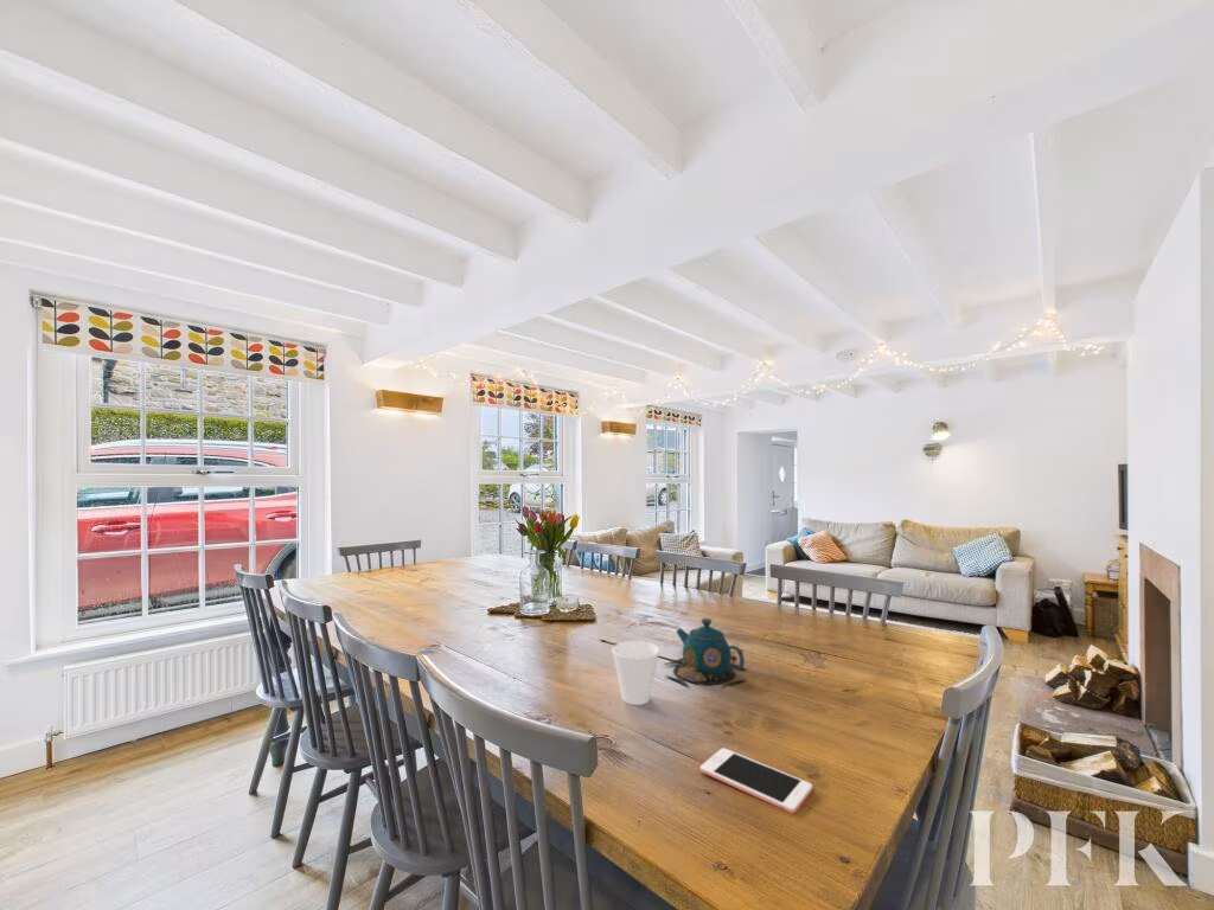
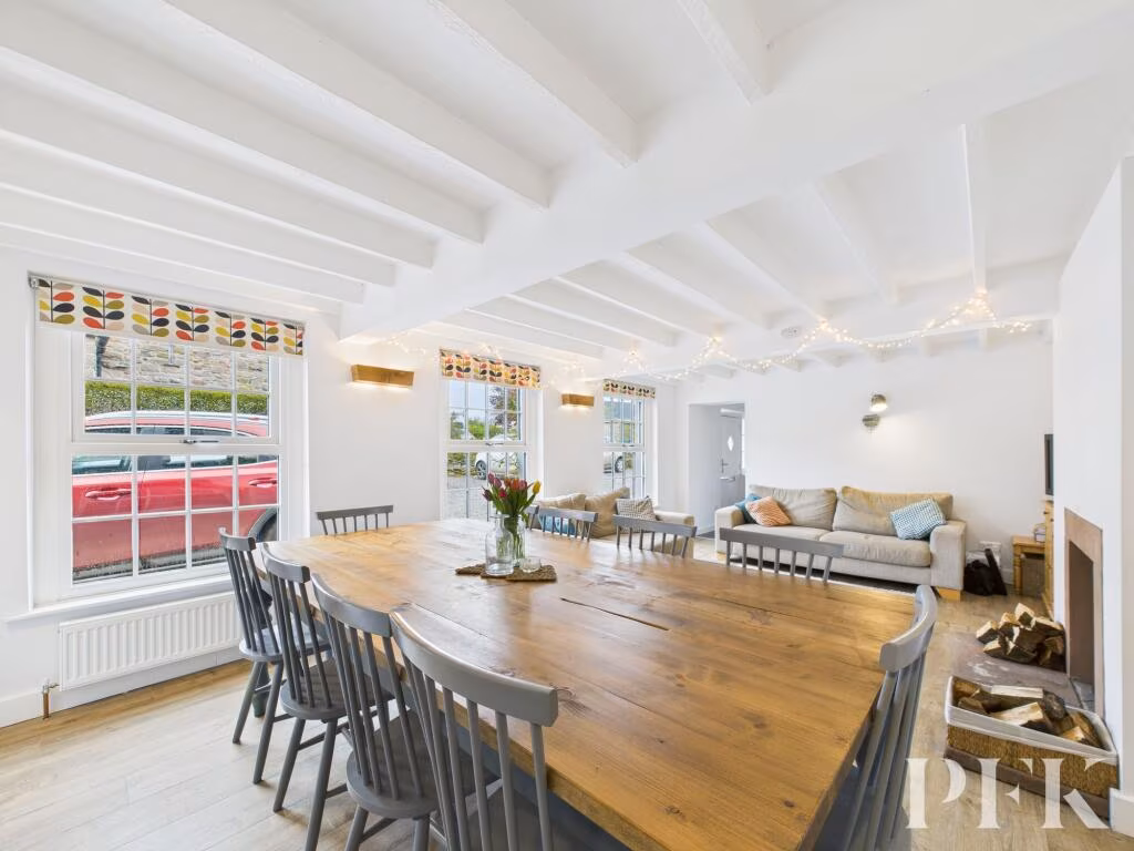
- cell phone [699,746,813,814]
- teapot [662,617,748,690]
- cup [611,640,660,706]
